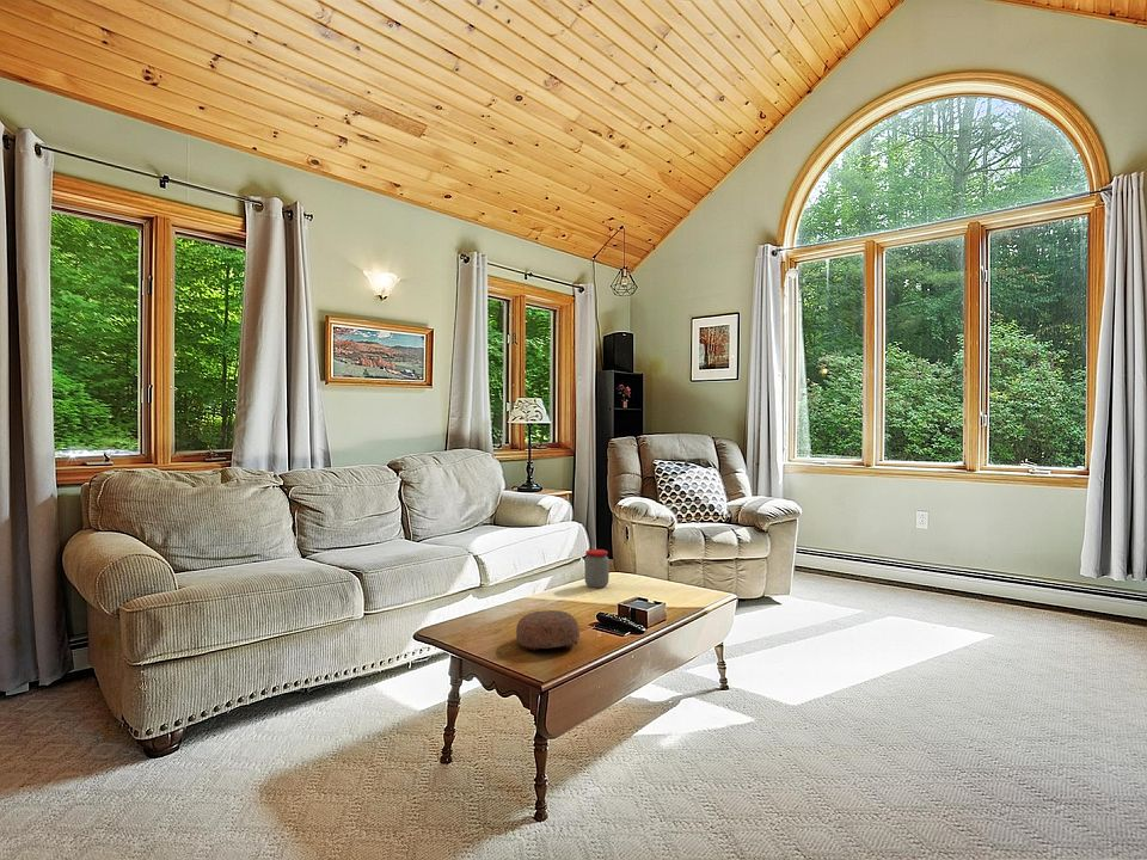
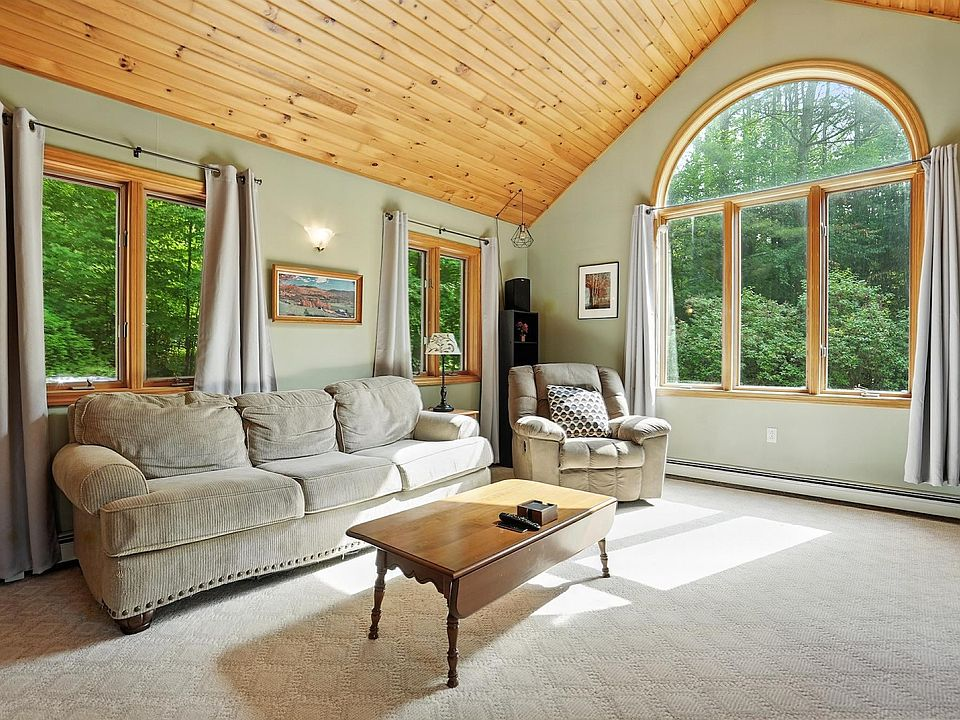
- jar [583,548,611,589]
- decorative bowl [515,609,581,651]
